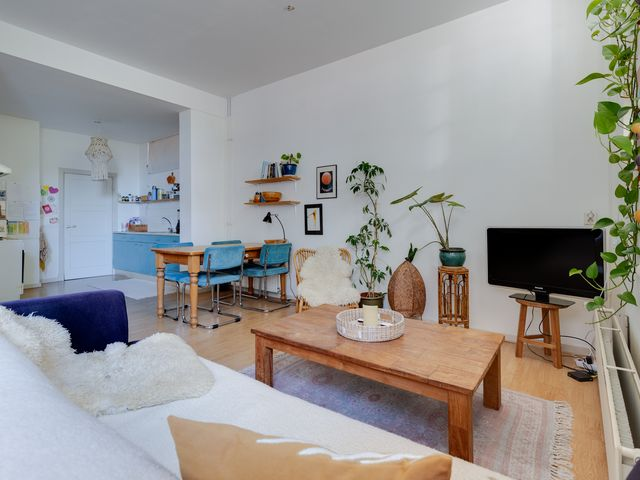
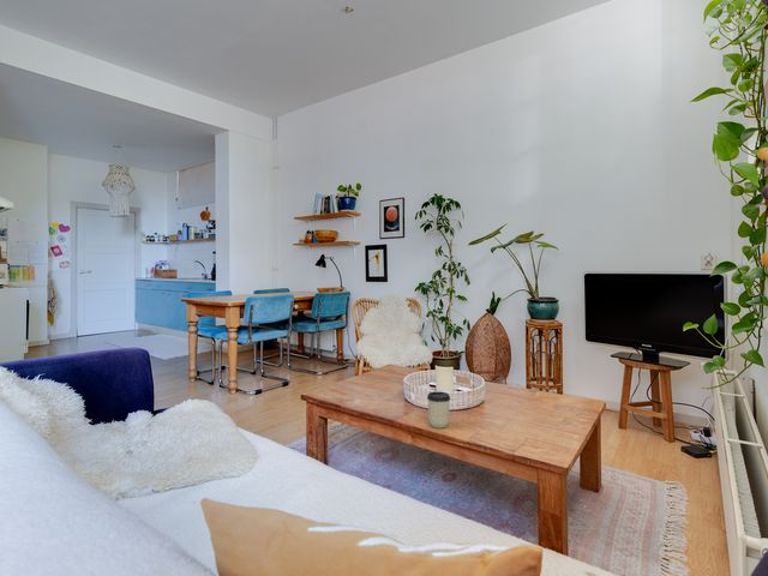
+ cup [426,390,451,430]
